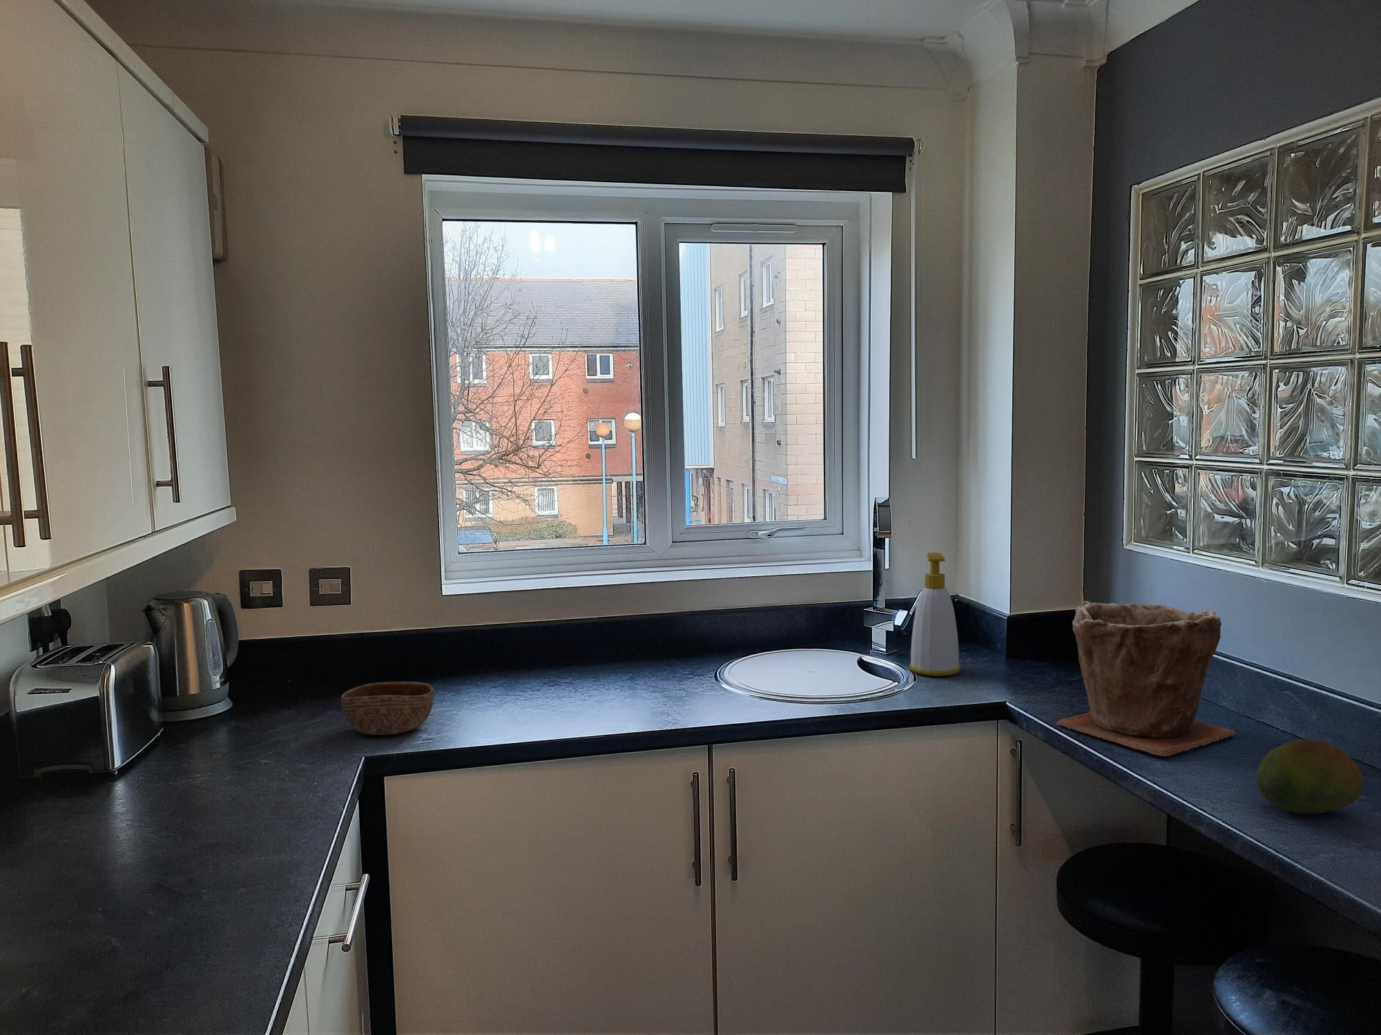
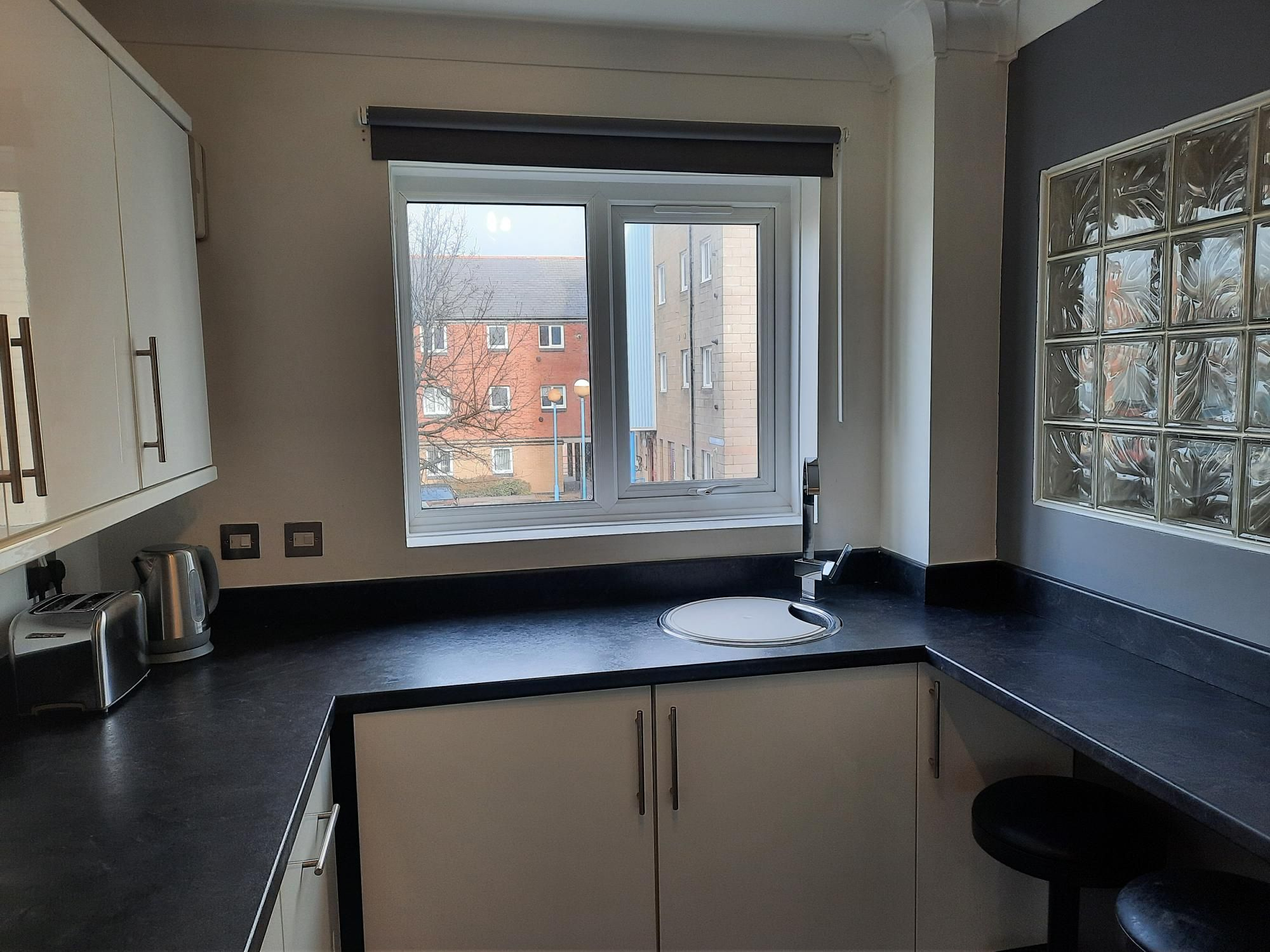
- soap bottle [909,551,961,677]
- plant pot [1056,600,1236,758]
- bowl [340,681,434,736]
- fruit [1256,738,1364,814]
